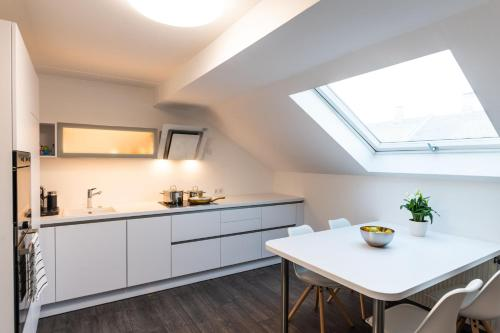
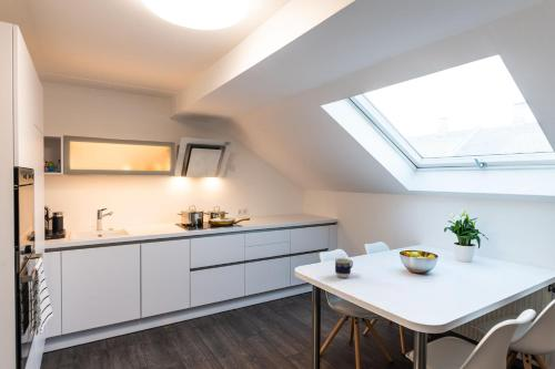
+ cup [334,257,354,279]
